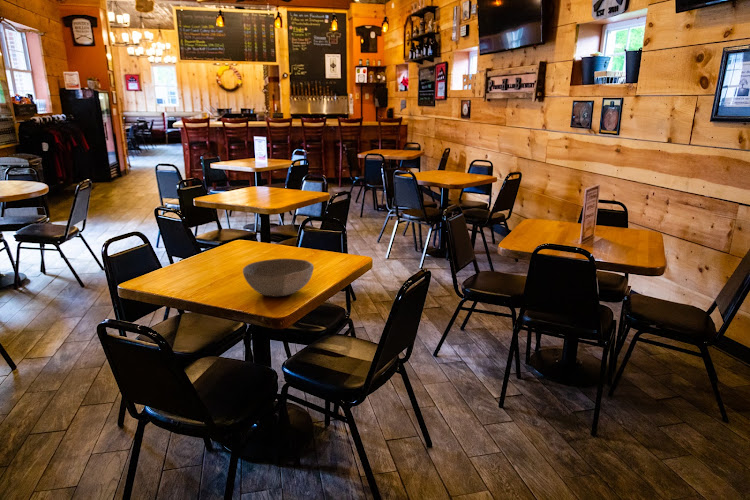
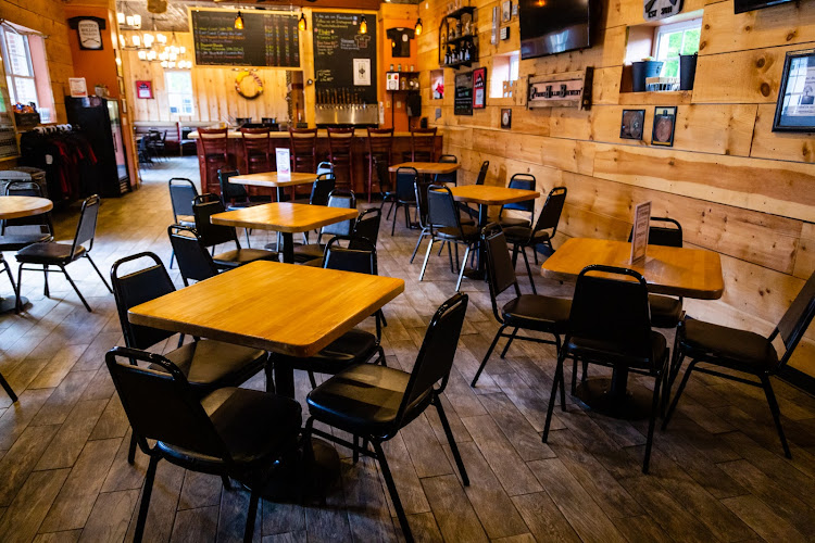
- bowl [242,258,315,297]
